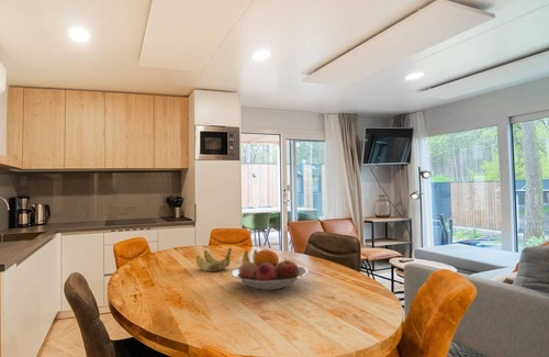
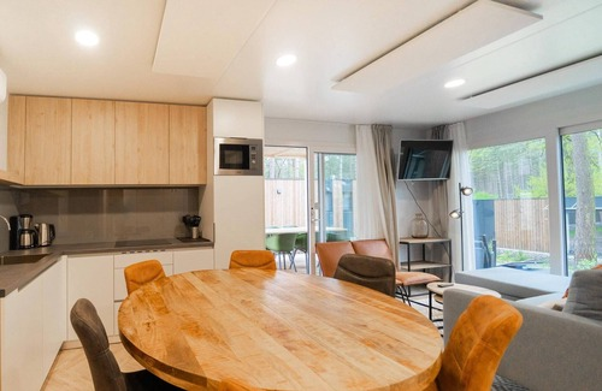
- banana [195,246,233,272]
- fruit bowl [229,248,309,291]
